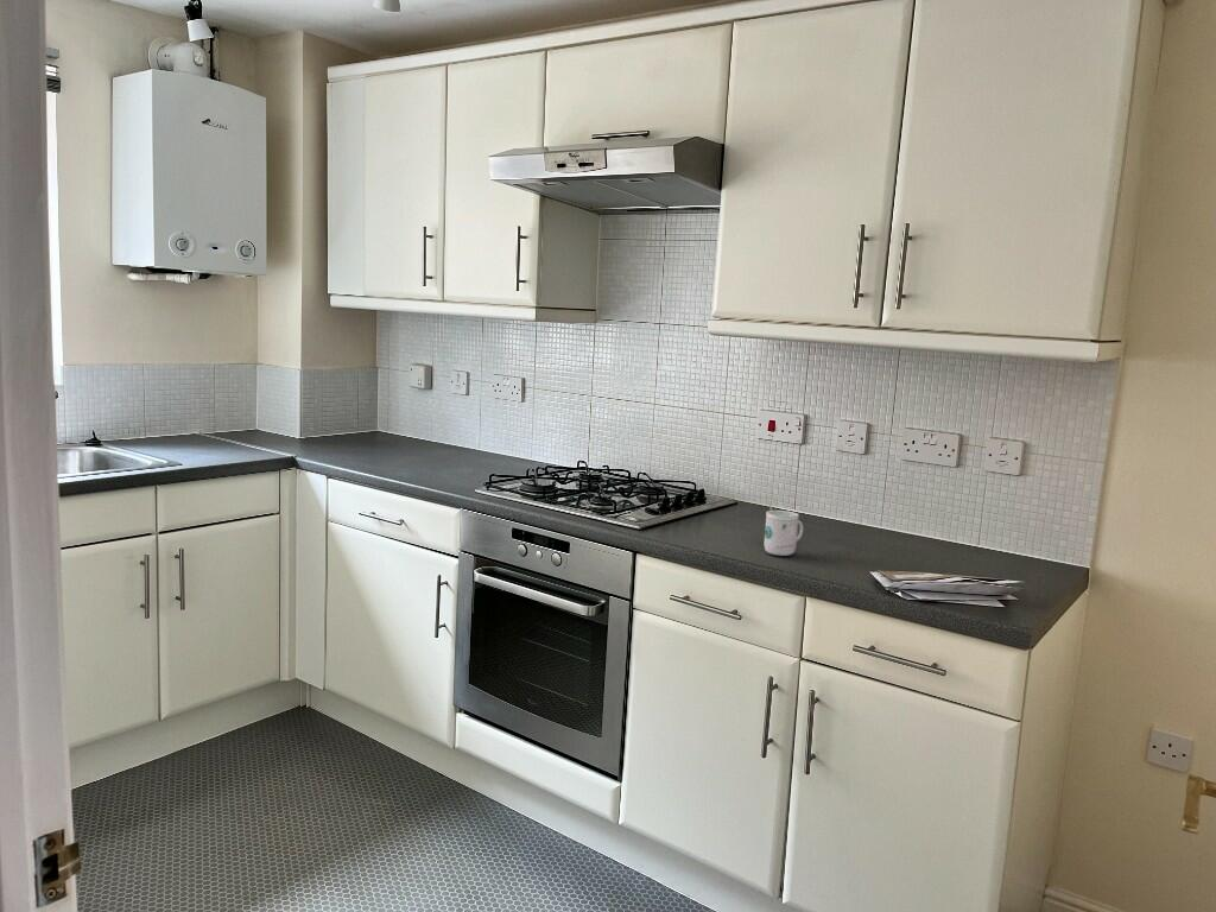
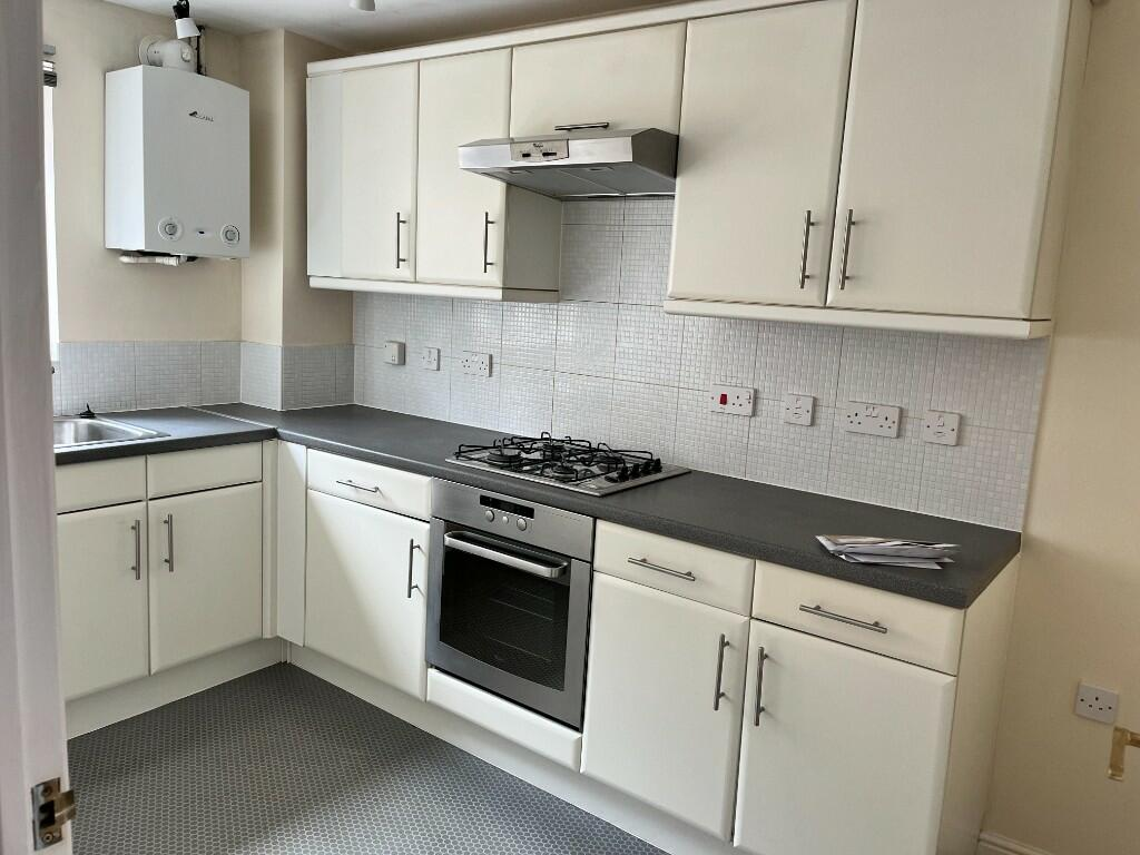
- mug [764,502,804,557]
